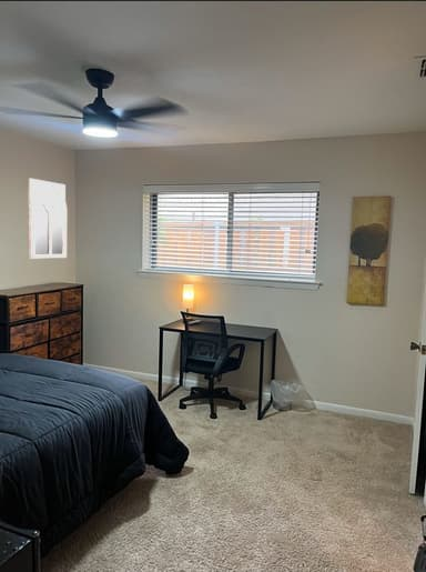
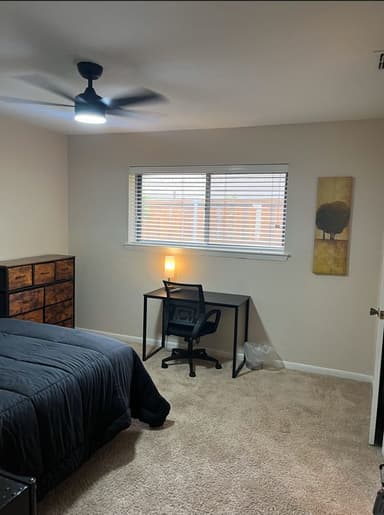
- home mirror [28,178,68,260]
